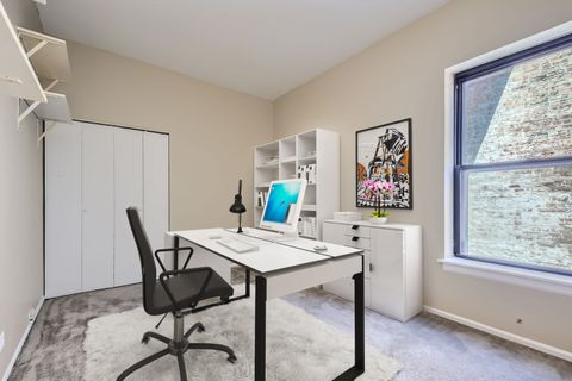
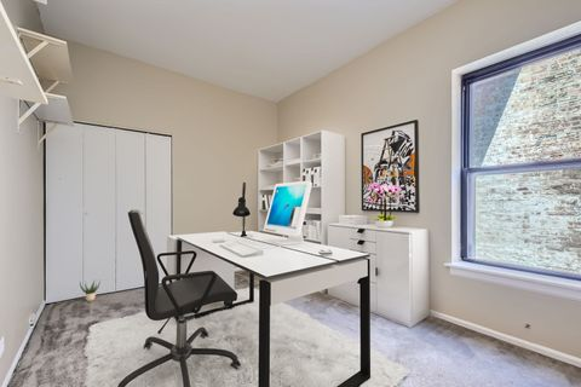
+ potted plant [79,278,102,302]
